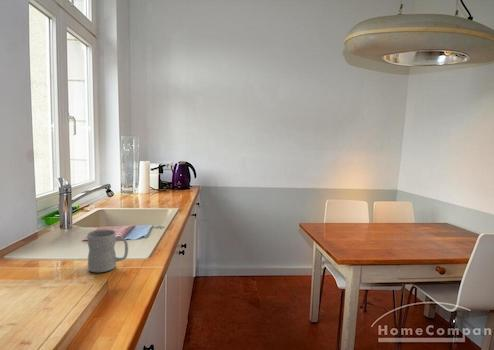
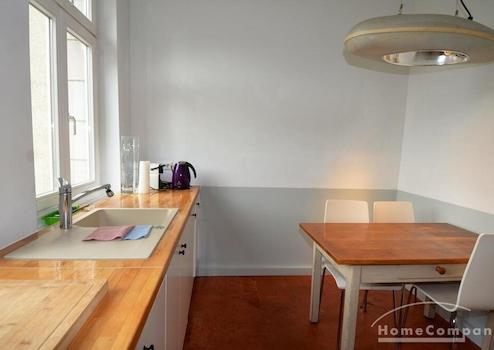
- mug [86,229,129,273]
